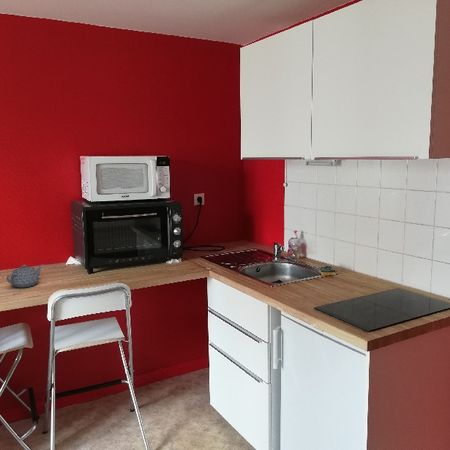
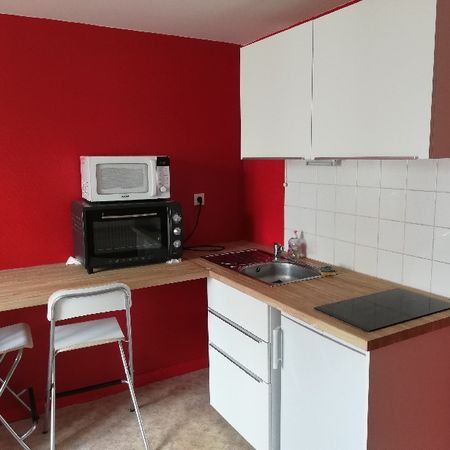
- teapot [6,264,43,288]
